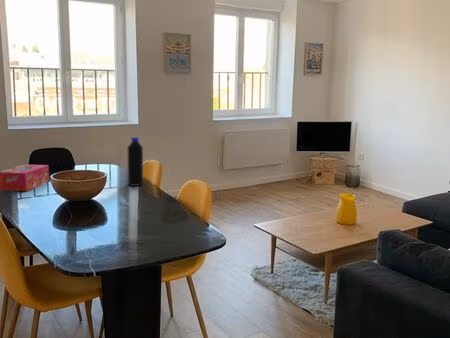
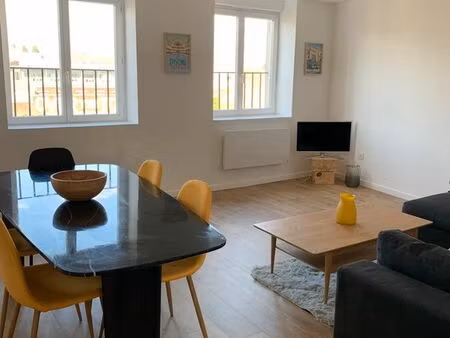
- tissue box [0,163,50,192]
- bottle [126,136,144,187]
